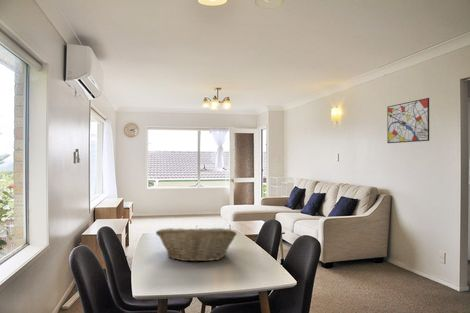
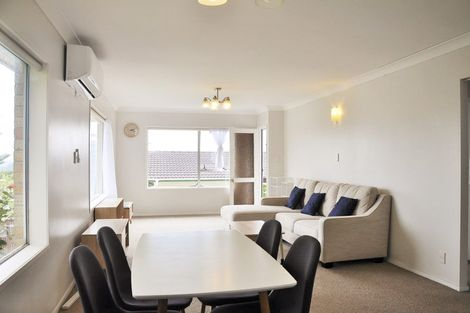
- wall art [386,97,430,144]
- fruit basket [155,224,238,263]
